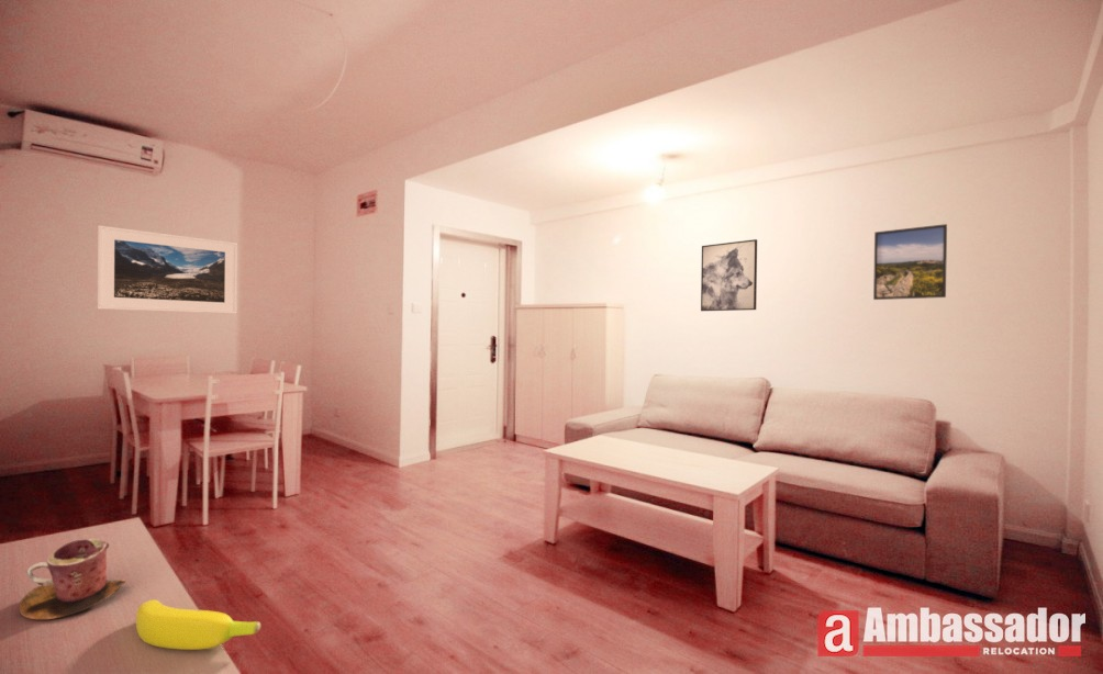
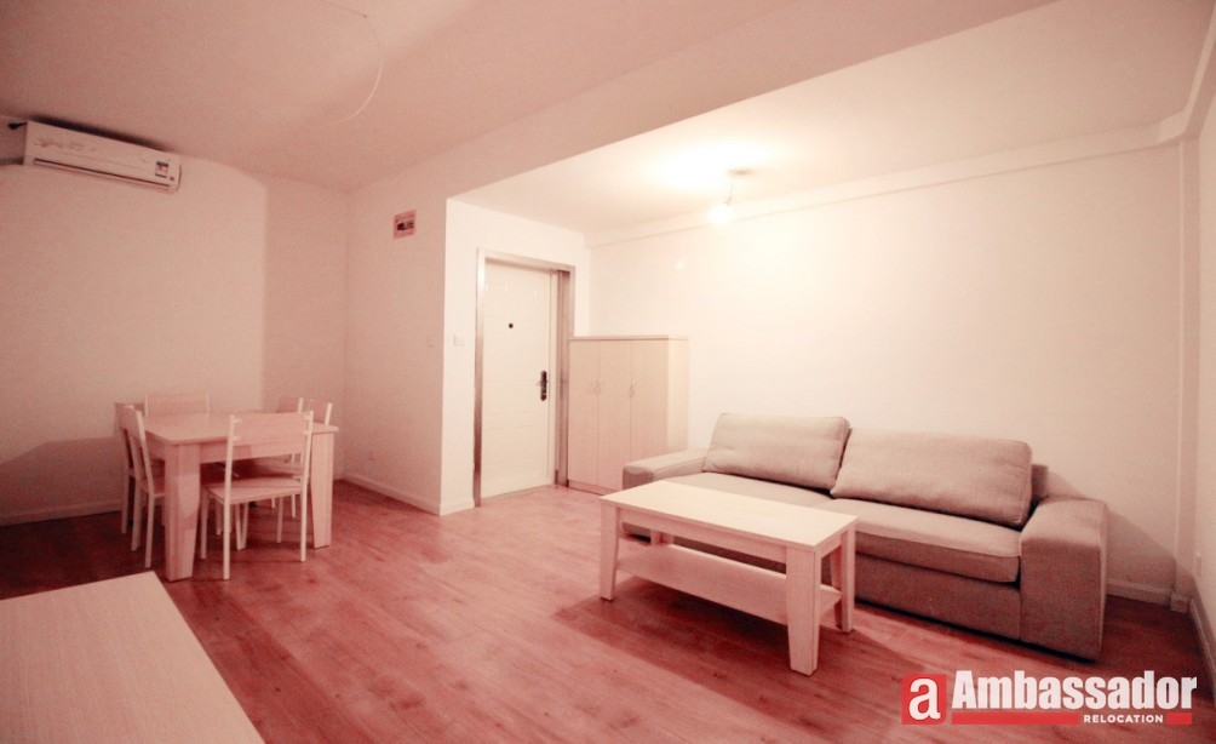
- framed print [872,223,948,301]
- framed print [97,224,238,315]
- mug [18,538,126,620]
- wall art [700,238,758,312]
- banana [135,598,261,651]
